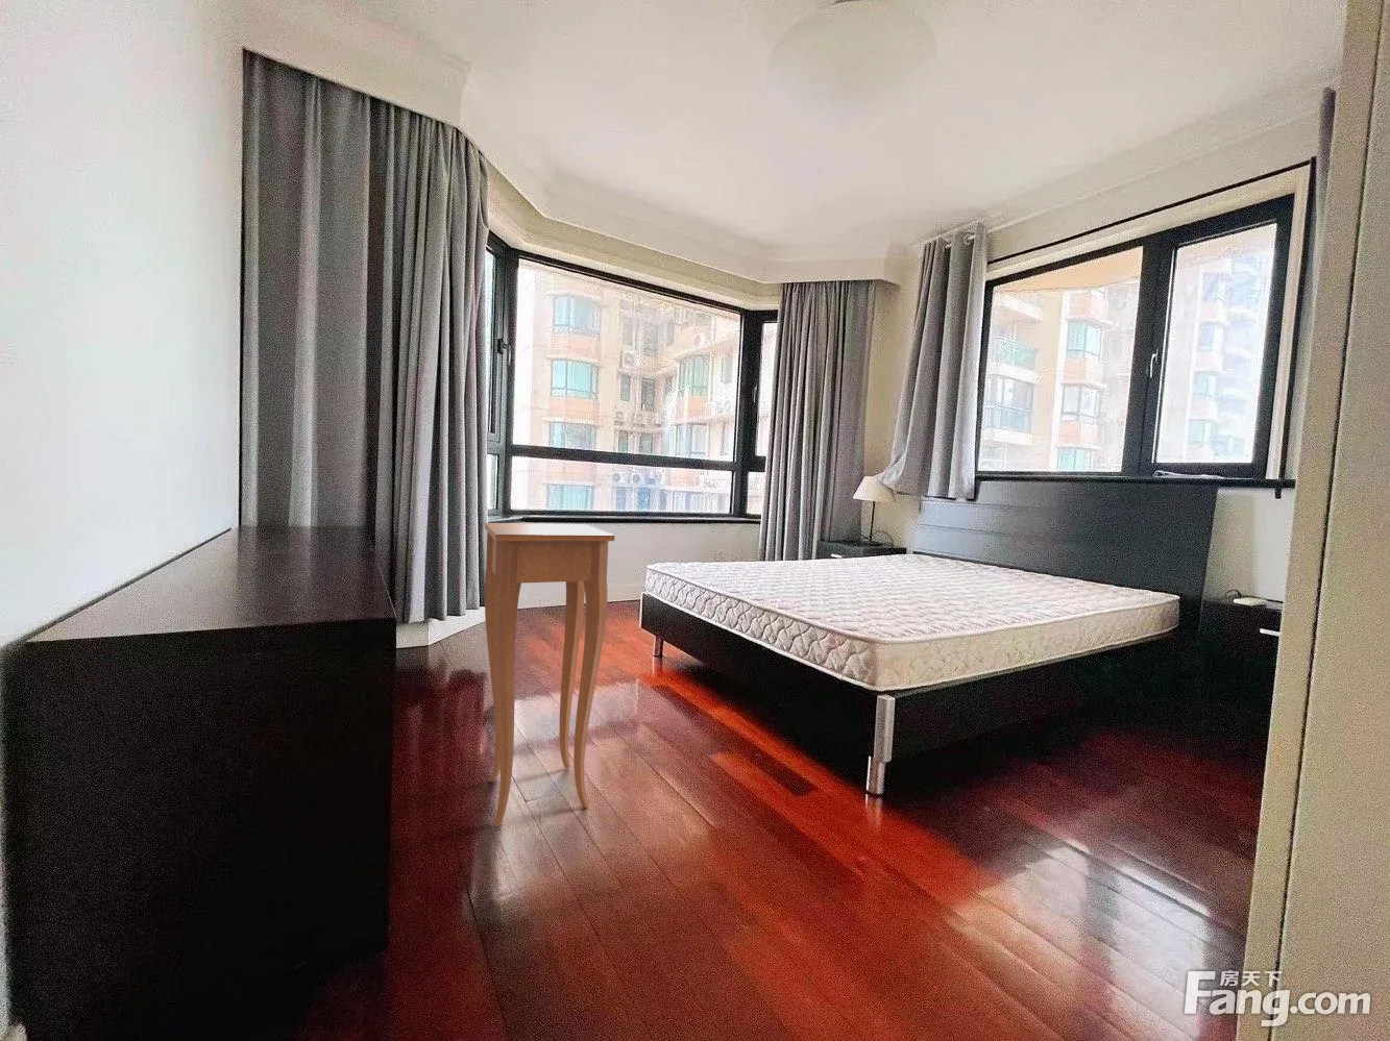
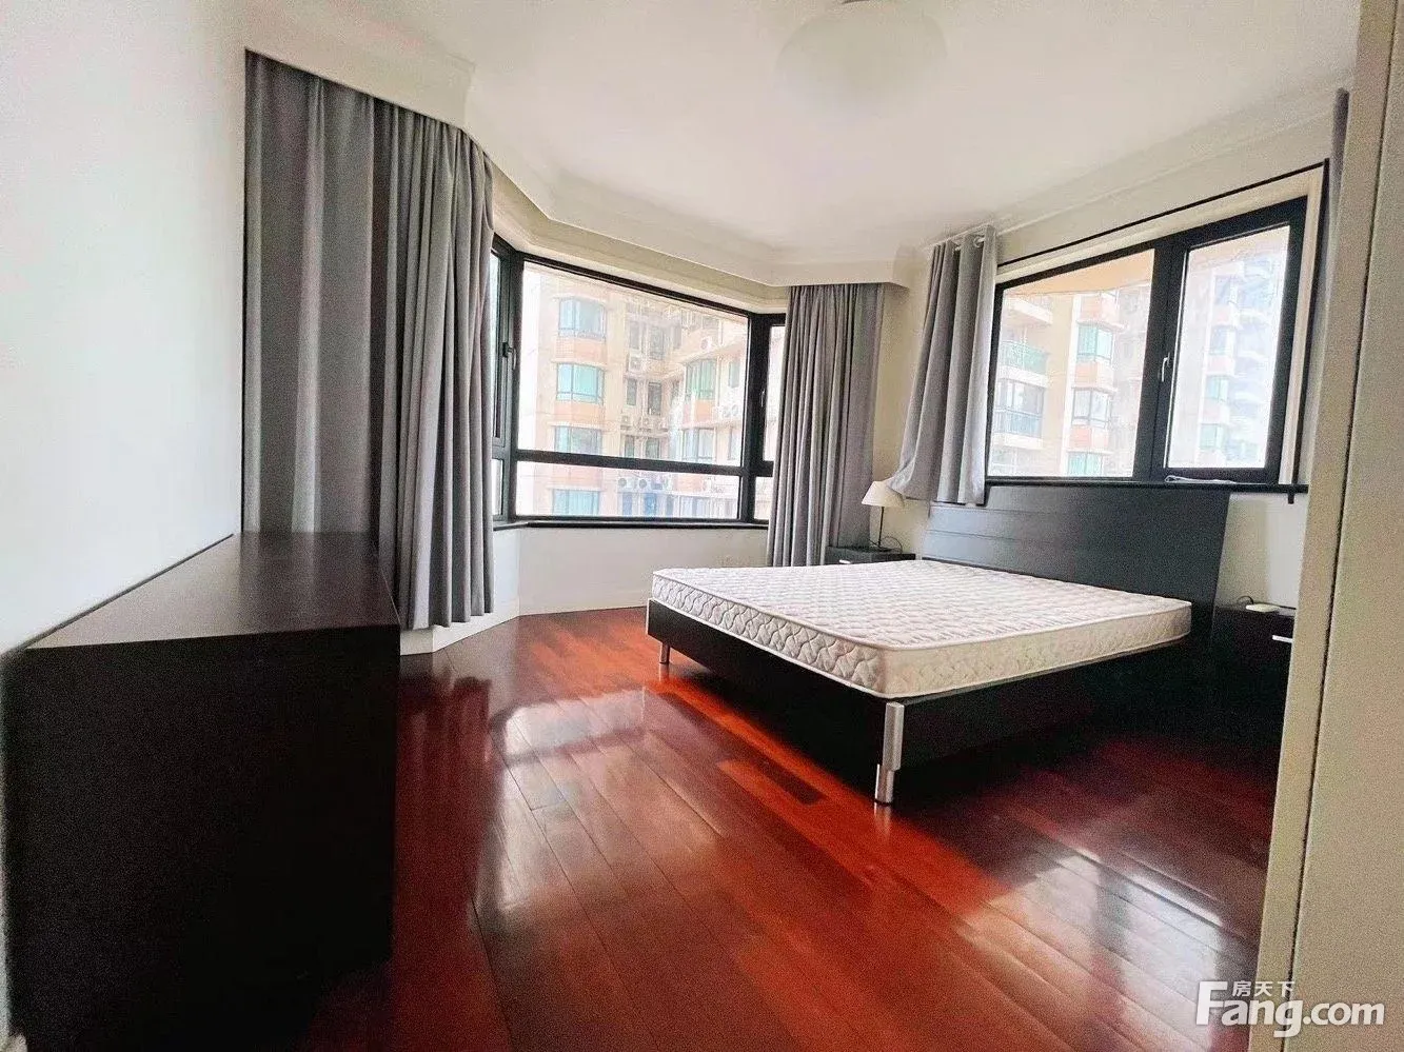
- side table [484,522,615,829]
